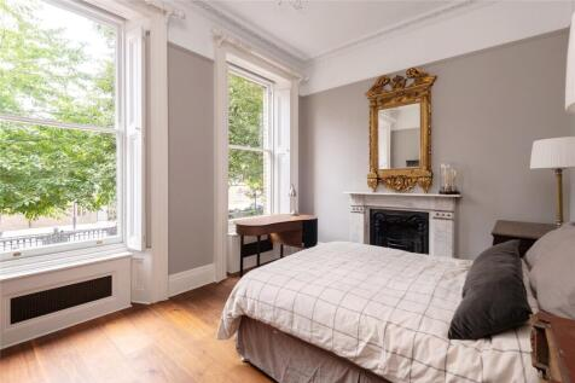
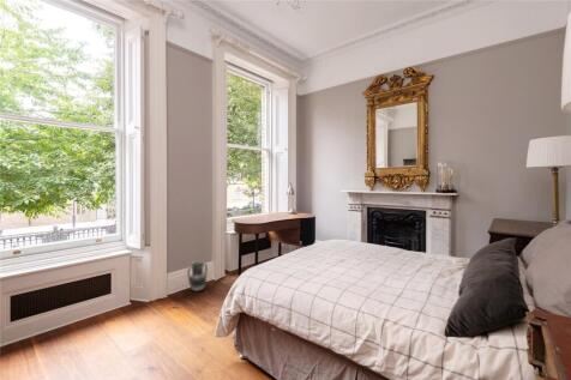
+ ceramic jug [186,259,209,292]
